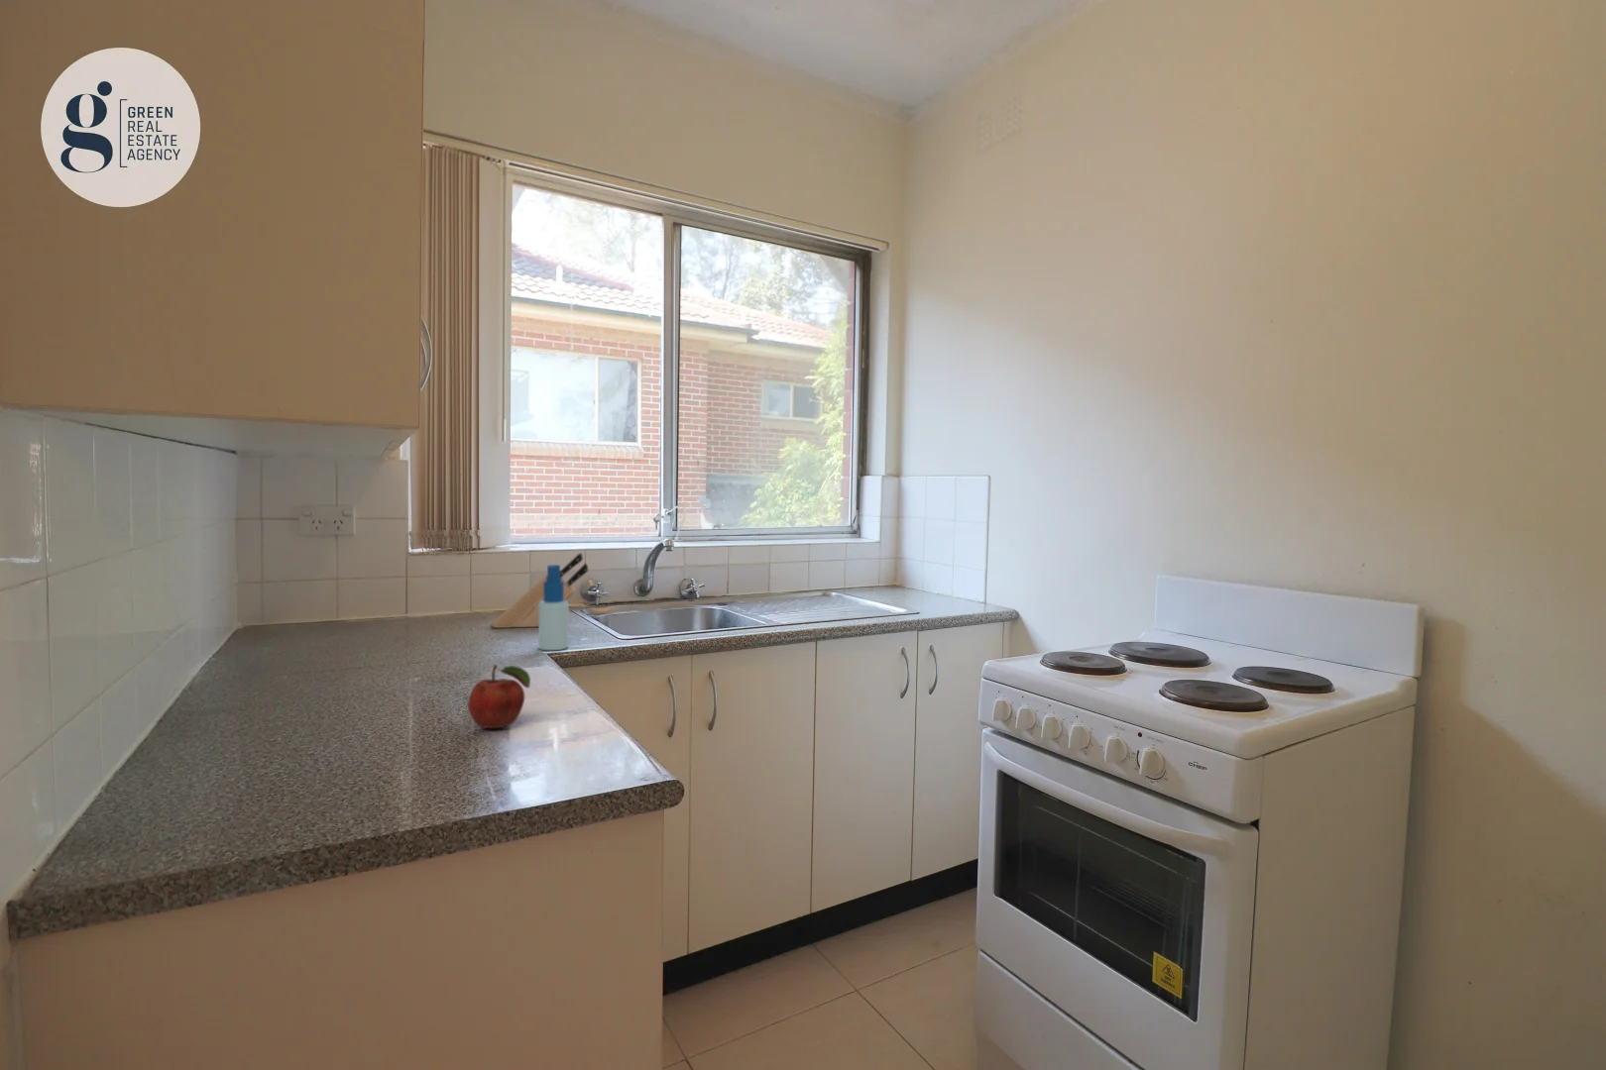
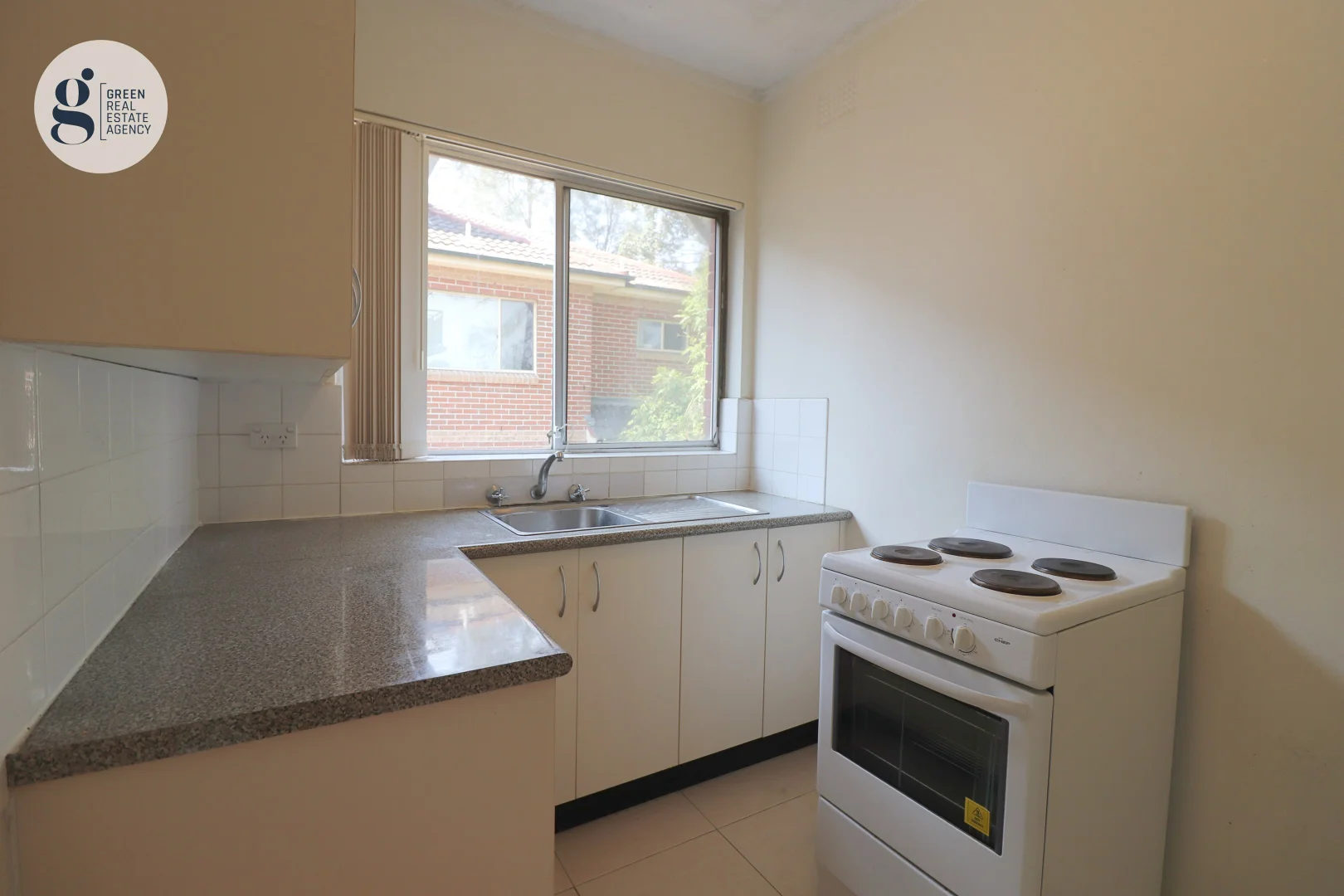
- fruit [467,664,532,730]
- spray bottle [538,564,570,651]
- knife block [491,552,589,629]
